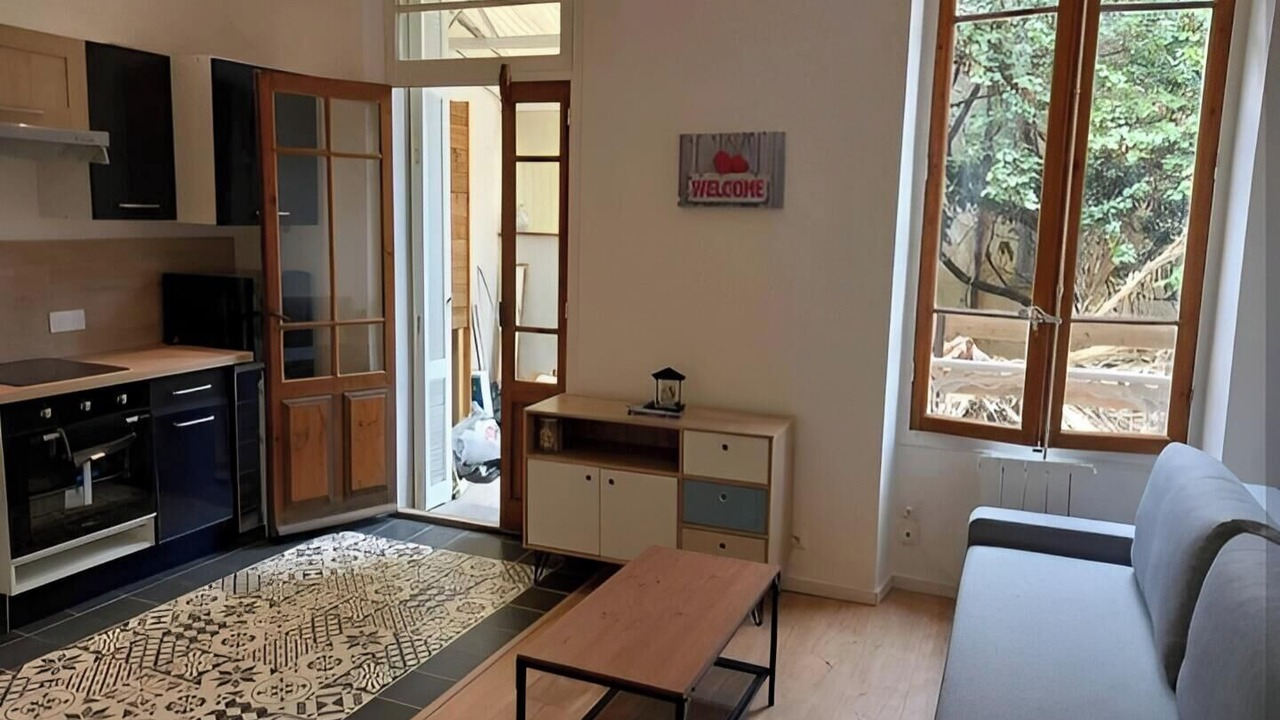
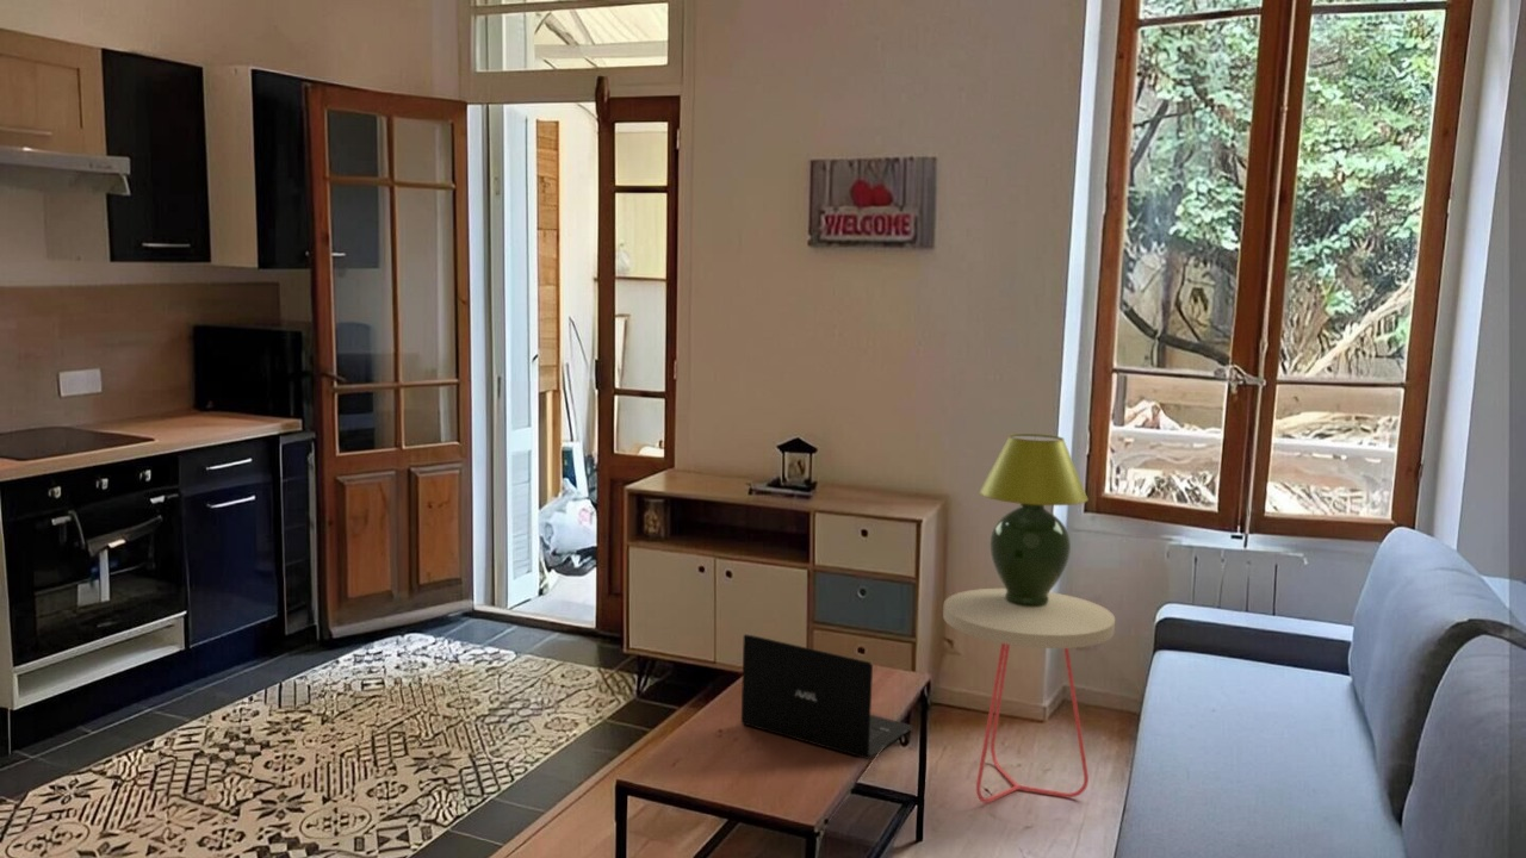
+ laptop [740,633,913,760]
+ table lamp [978,433,1090,607]
+ side table [942,587,1116,804]
